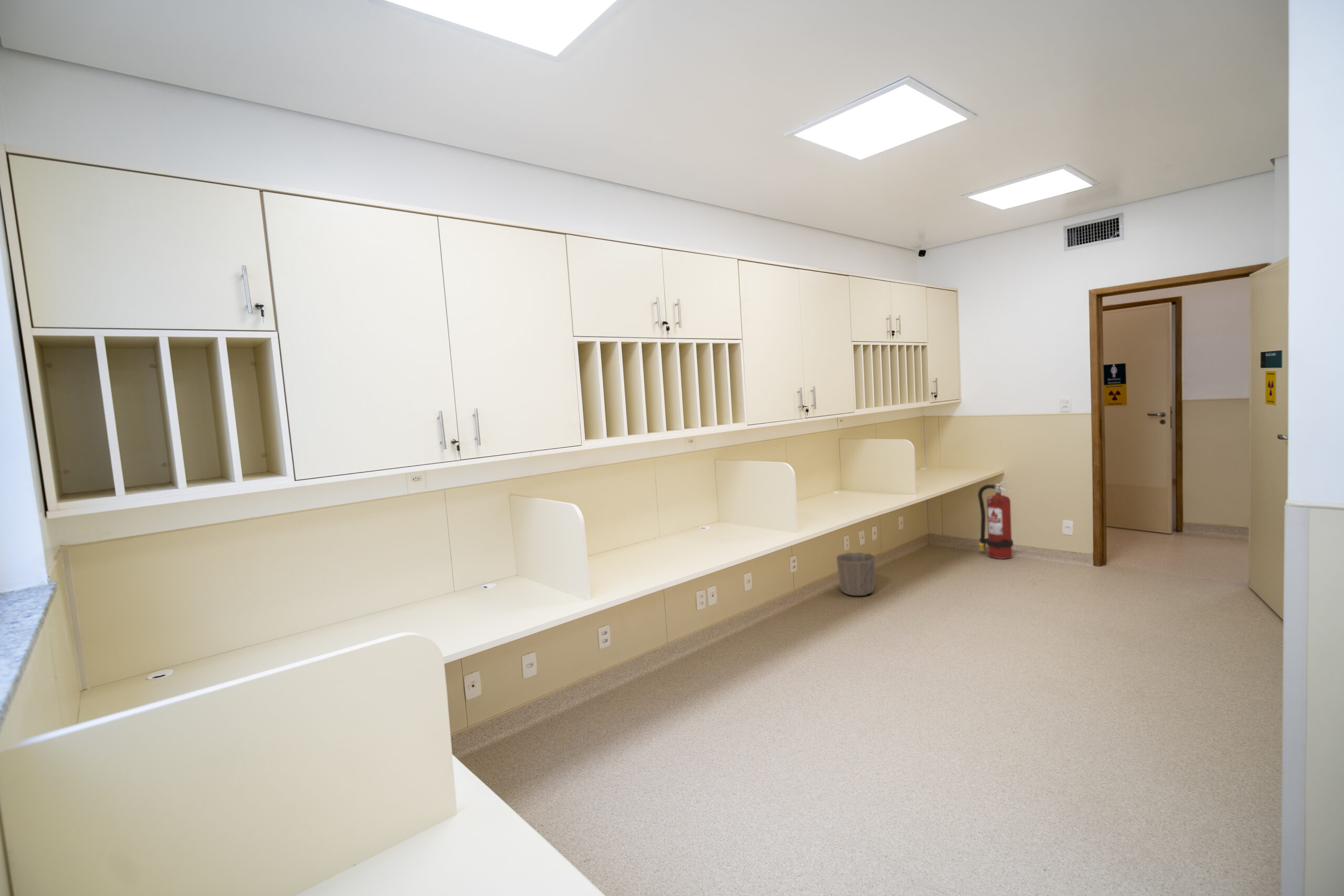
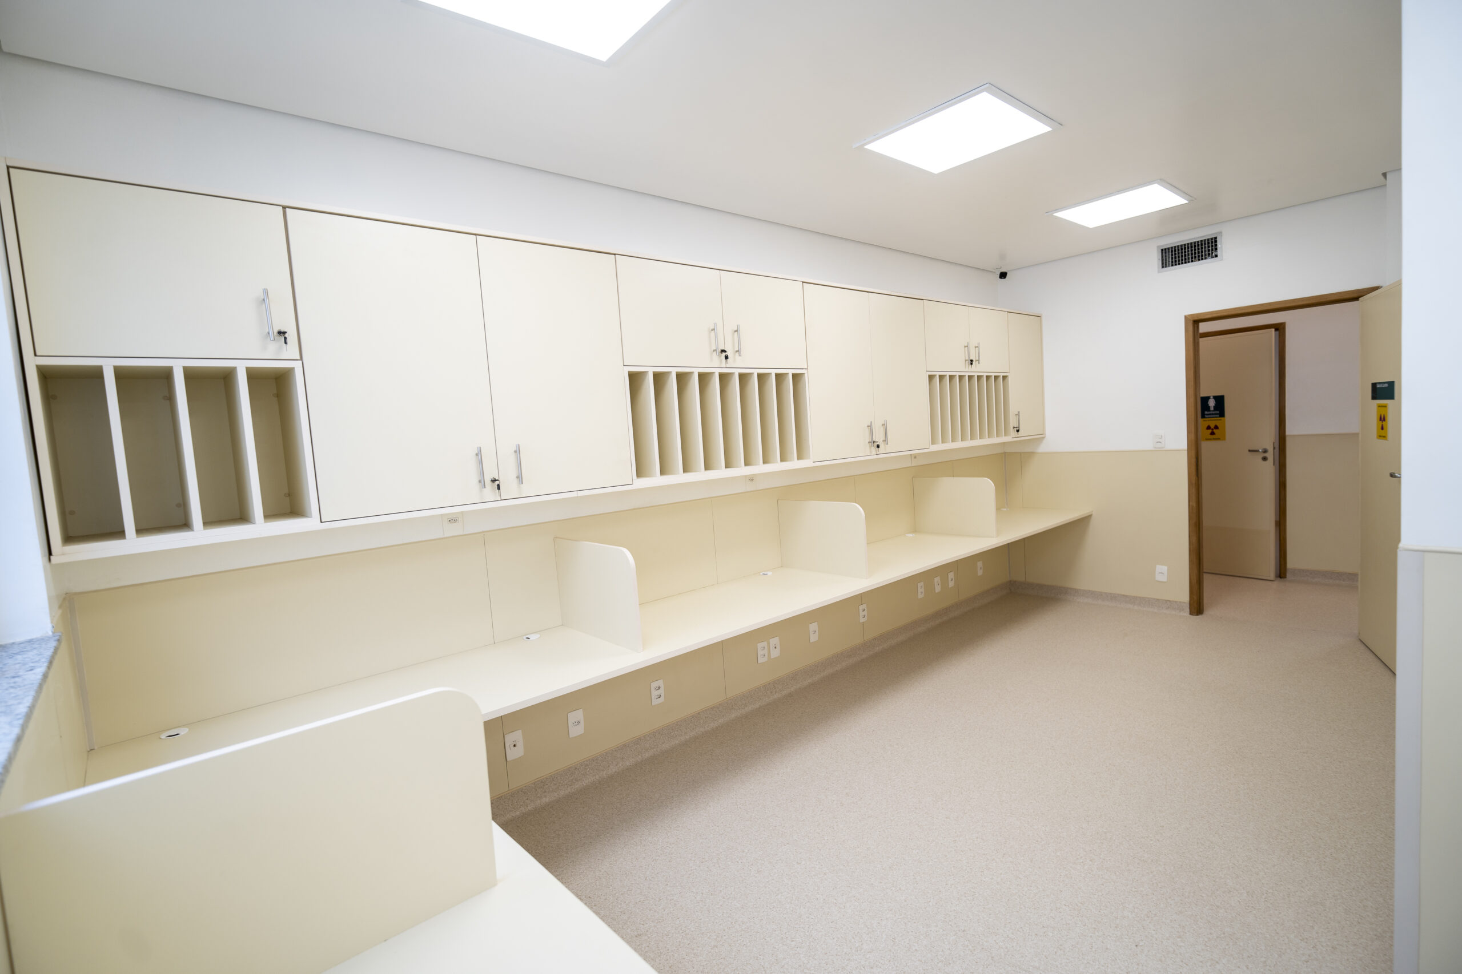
- fire extinguisher [978,480,1014,560]
- waste basket [835,552,876,597]
